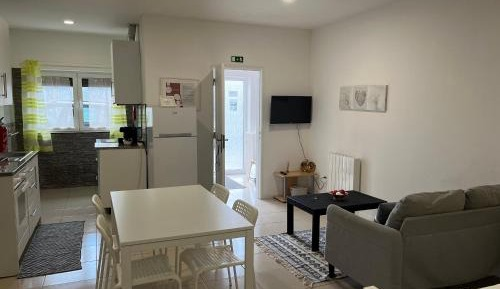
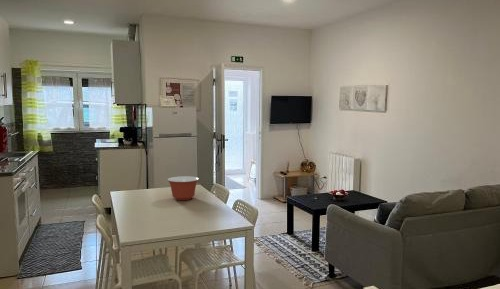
+ mixing bowl [167,175,200,201]
